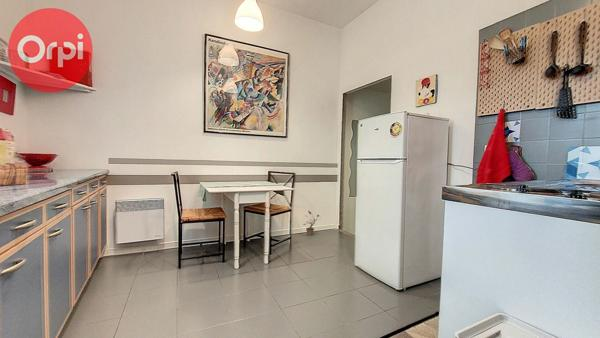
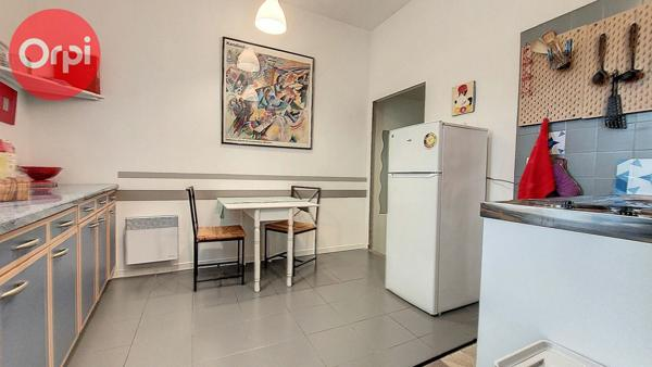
- potted plant [302,210,322,236]
